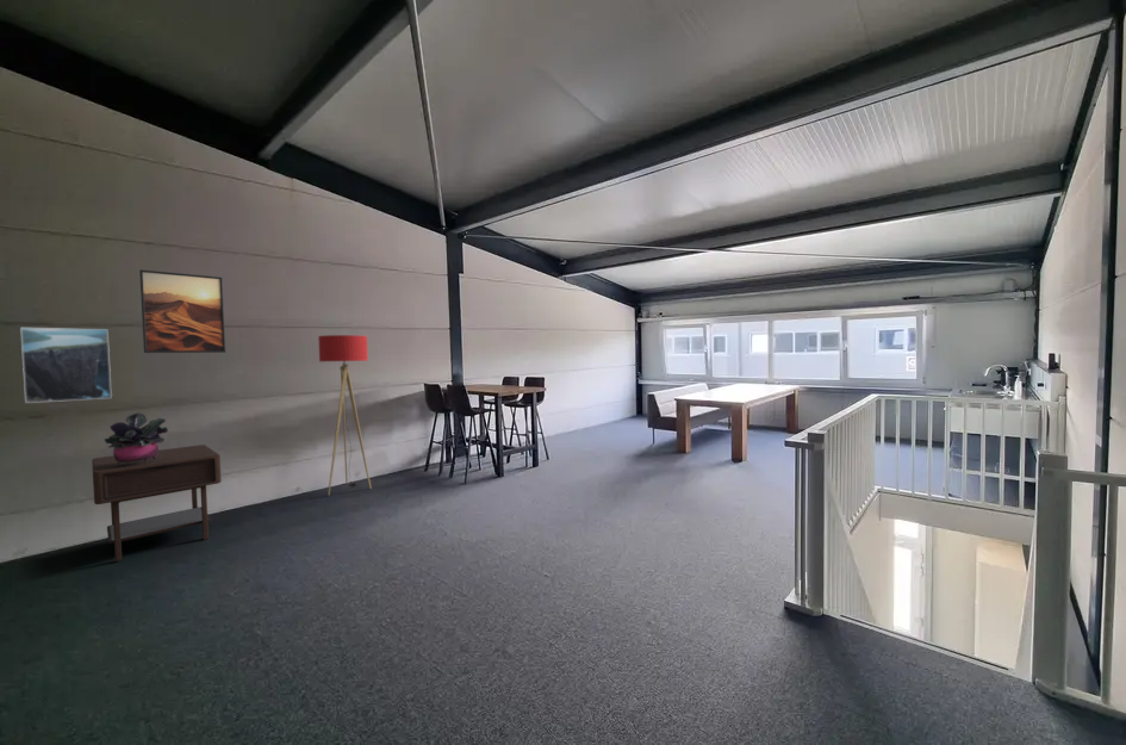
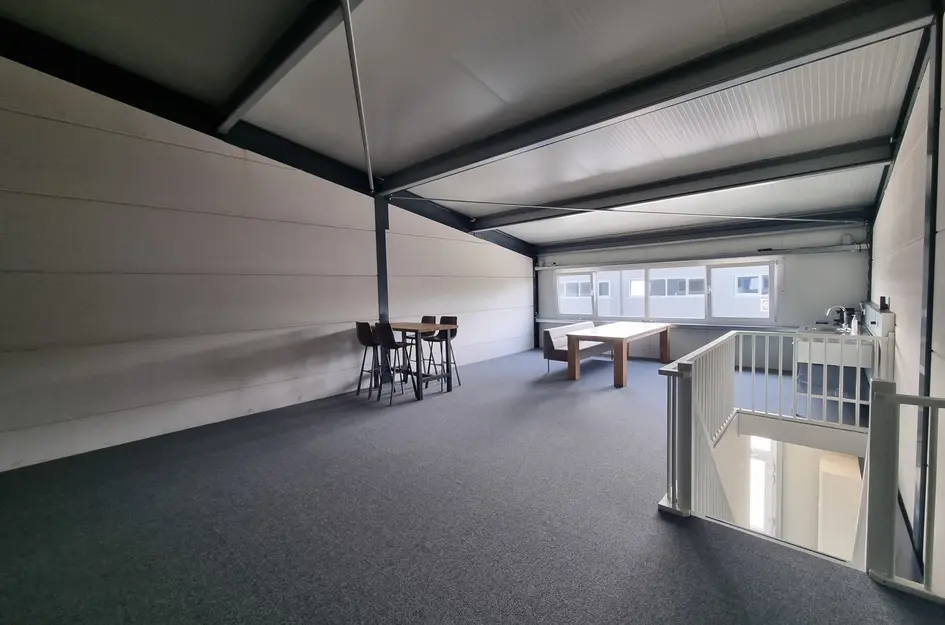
- side table [91,443,223,563]
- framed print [138,268,226,354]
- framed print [19,327,113,404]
- potted plant [104,411,169,466]
- floor lamp [317,334,373,497]
